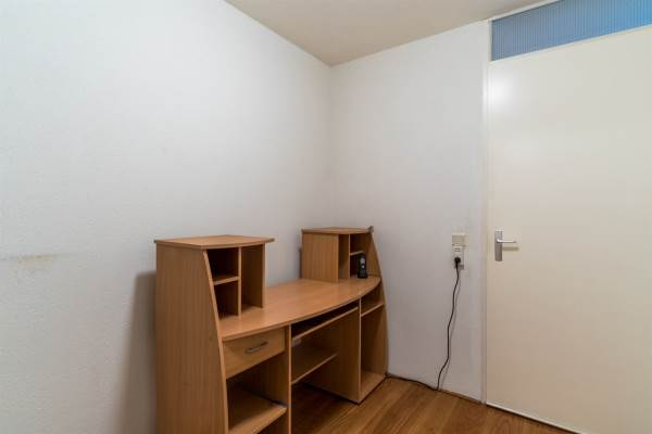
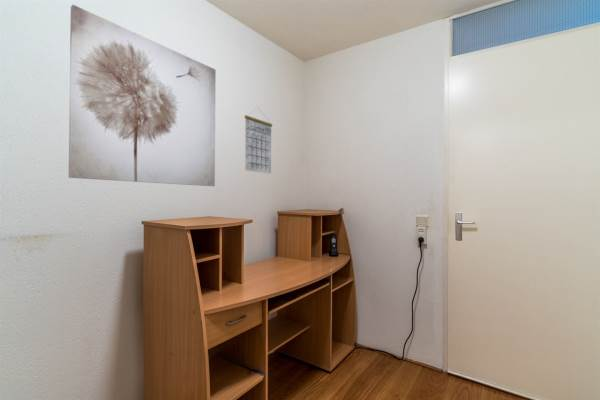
+ calendar [244,107,273,175]
+ wall art [68,4,217,187]
